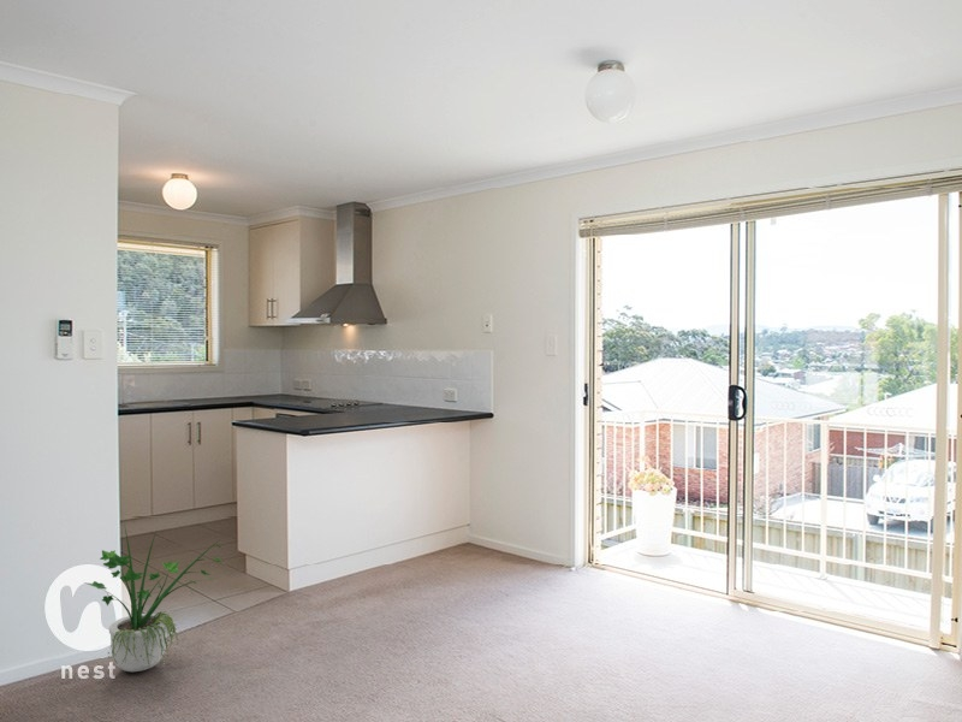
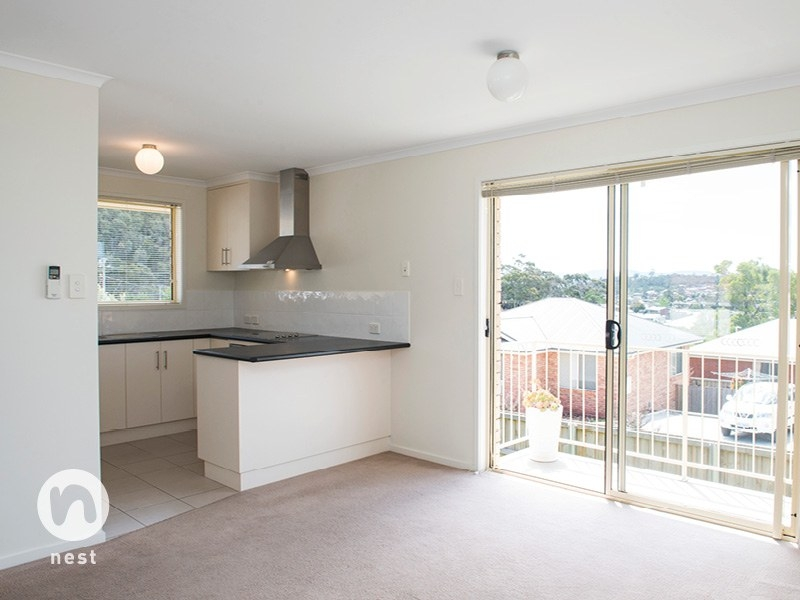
- potted plant [83,521,225,673]
